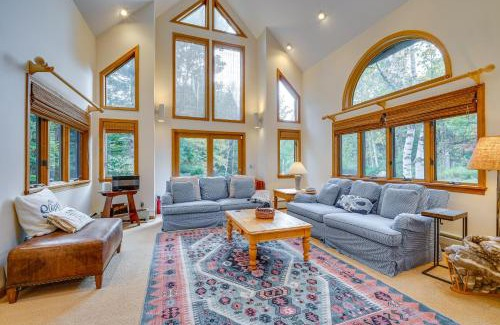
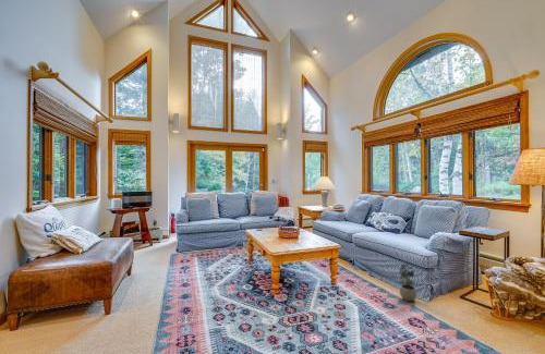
+ potted plant [398,263,417,303]
